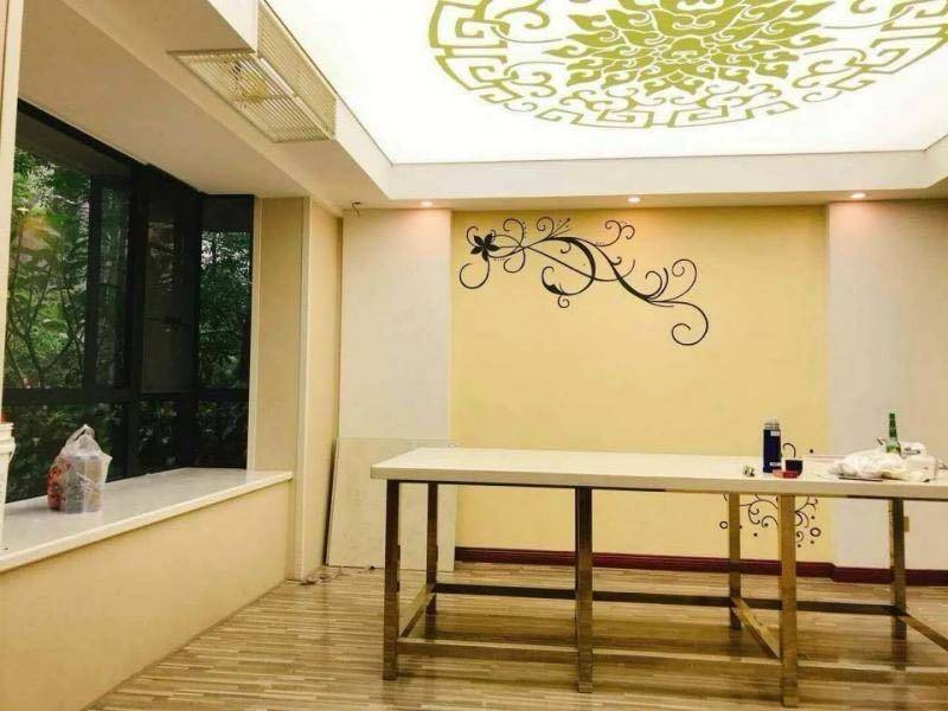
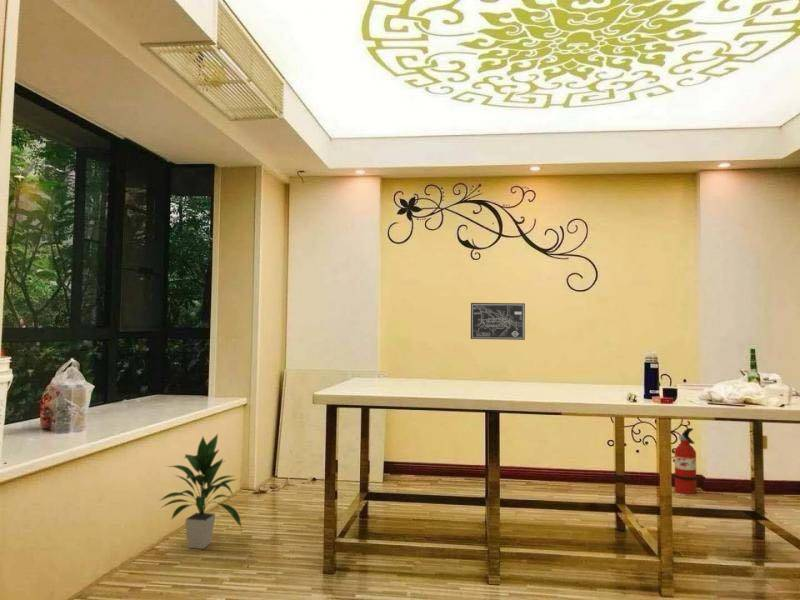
+ wall art [470,302,526,341]
+ fire extinguisher [673,427,699,495]
+ indoor plant [158,433,243,550]
